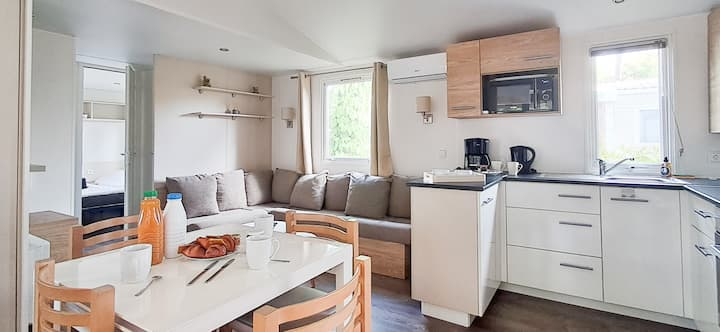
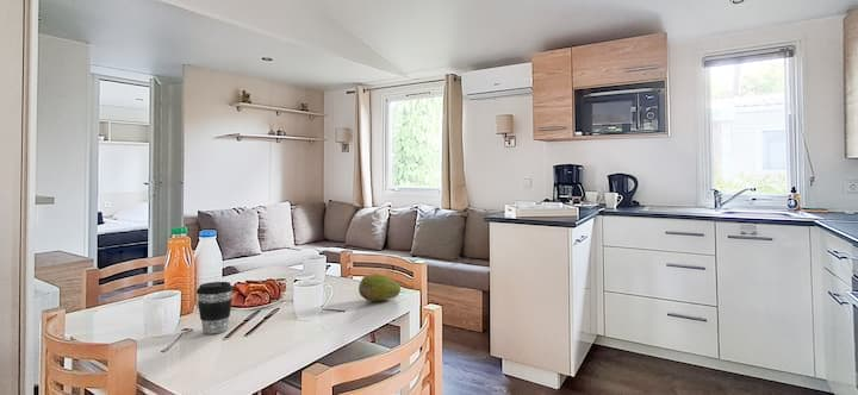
+ coffee cup [195,281,235,334]
+ fruit [358,274,402,302]
